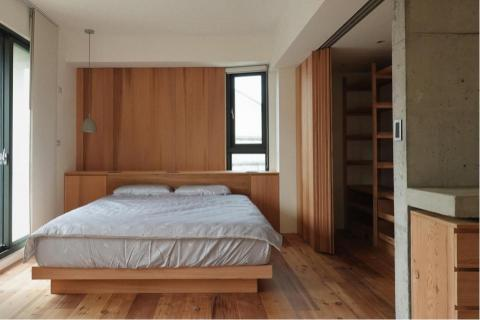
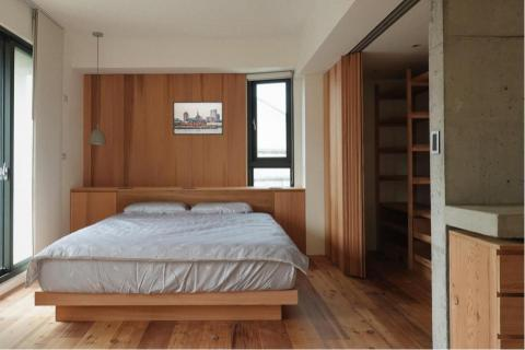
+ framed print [172,101,224,136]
